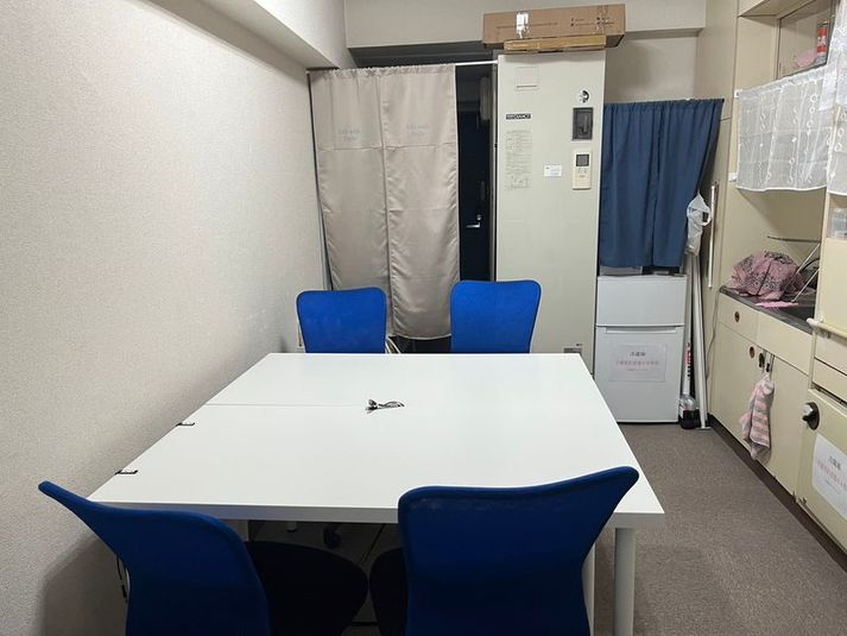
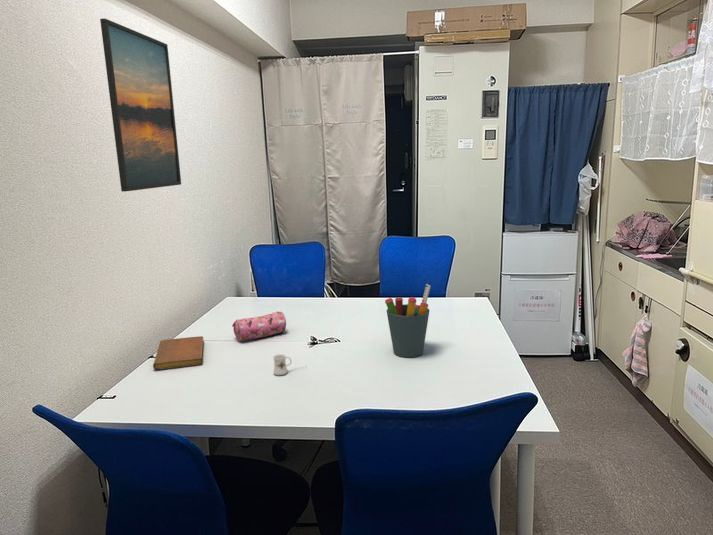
+ pencil case [231,310,287,342]
+ pen holder [384,283,432,358]
+ notebook [152,335,205,371]
+ mug [272,353,308,376]
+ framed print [99,18,182,193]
